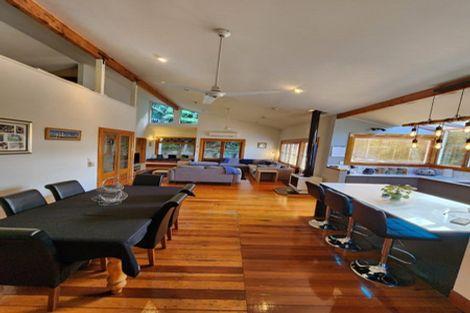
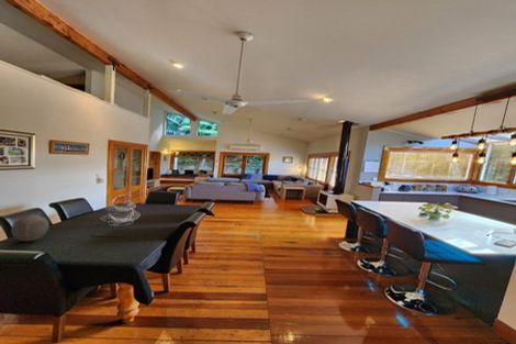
+ decorative orb [10,214,49,242]
